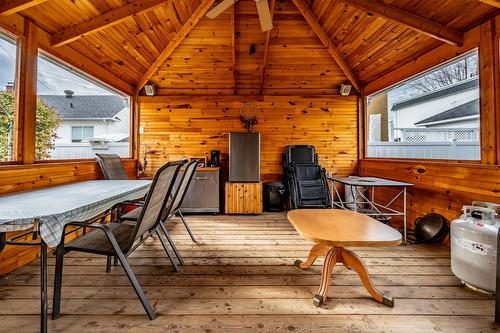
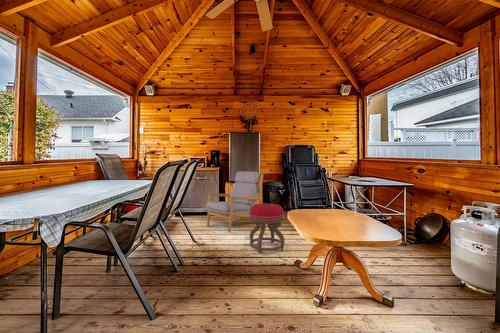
+ armchair [205,170,264,233]
+ stool [249,202,286,254]
